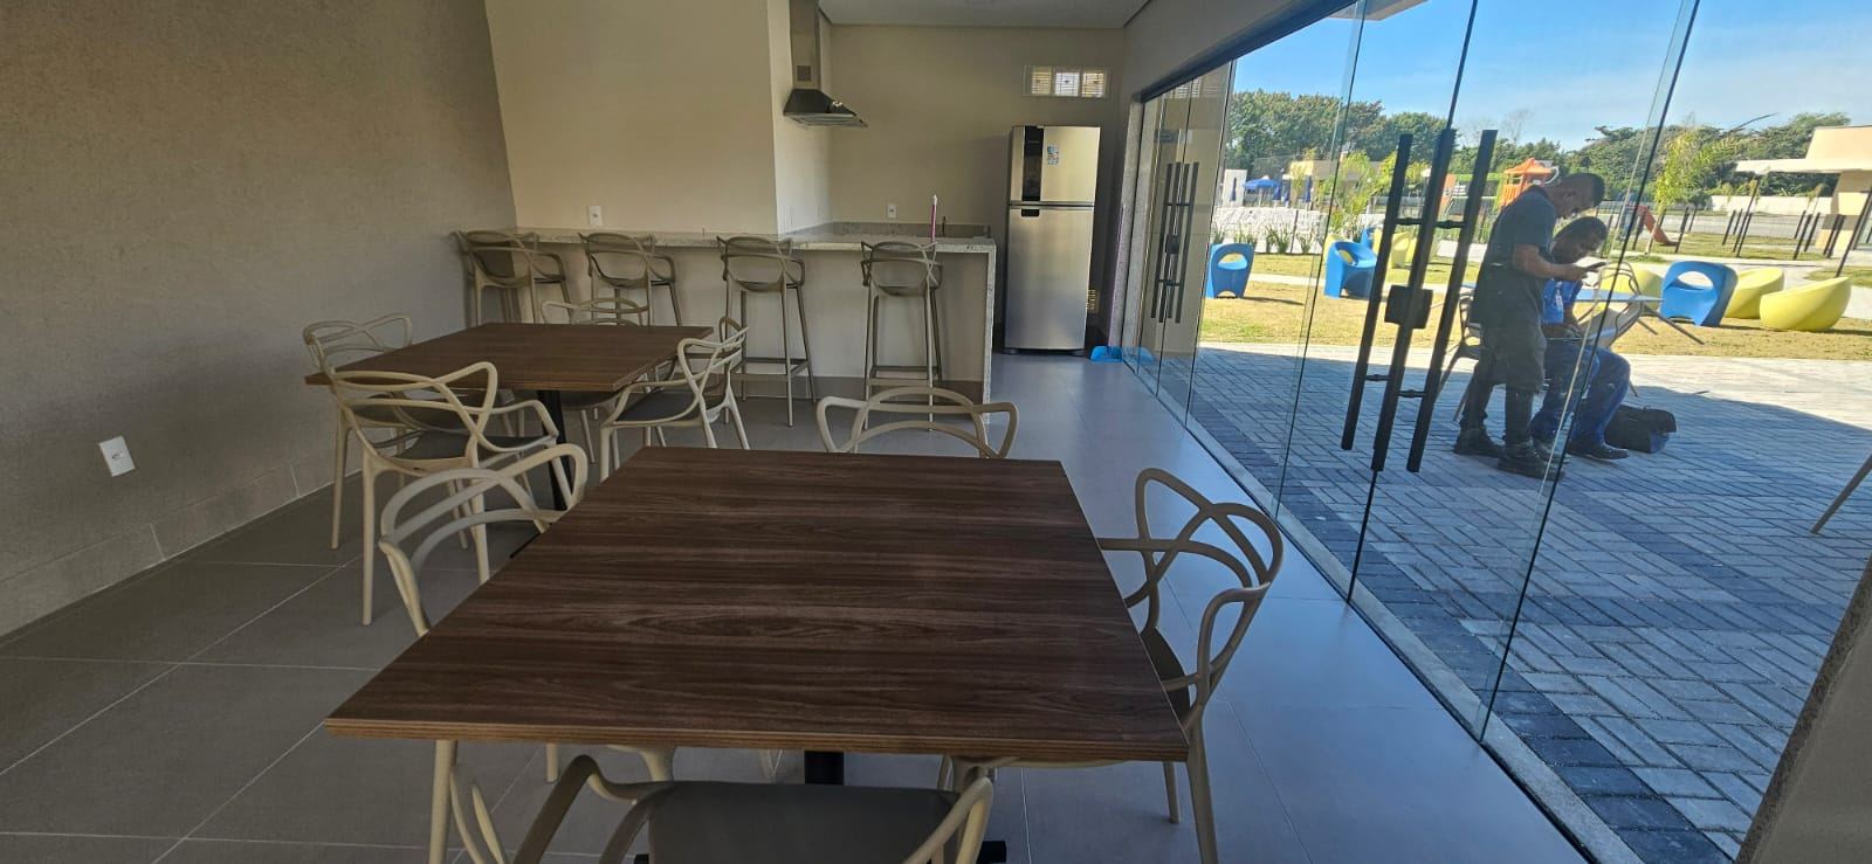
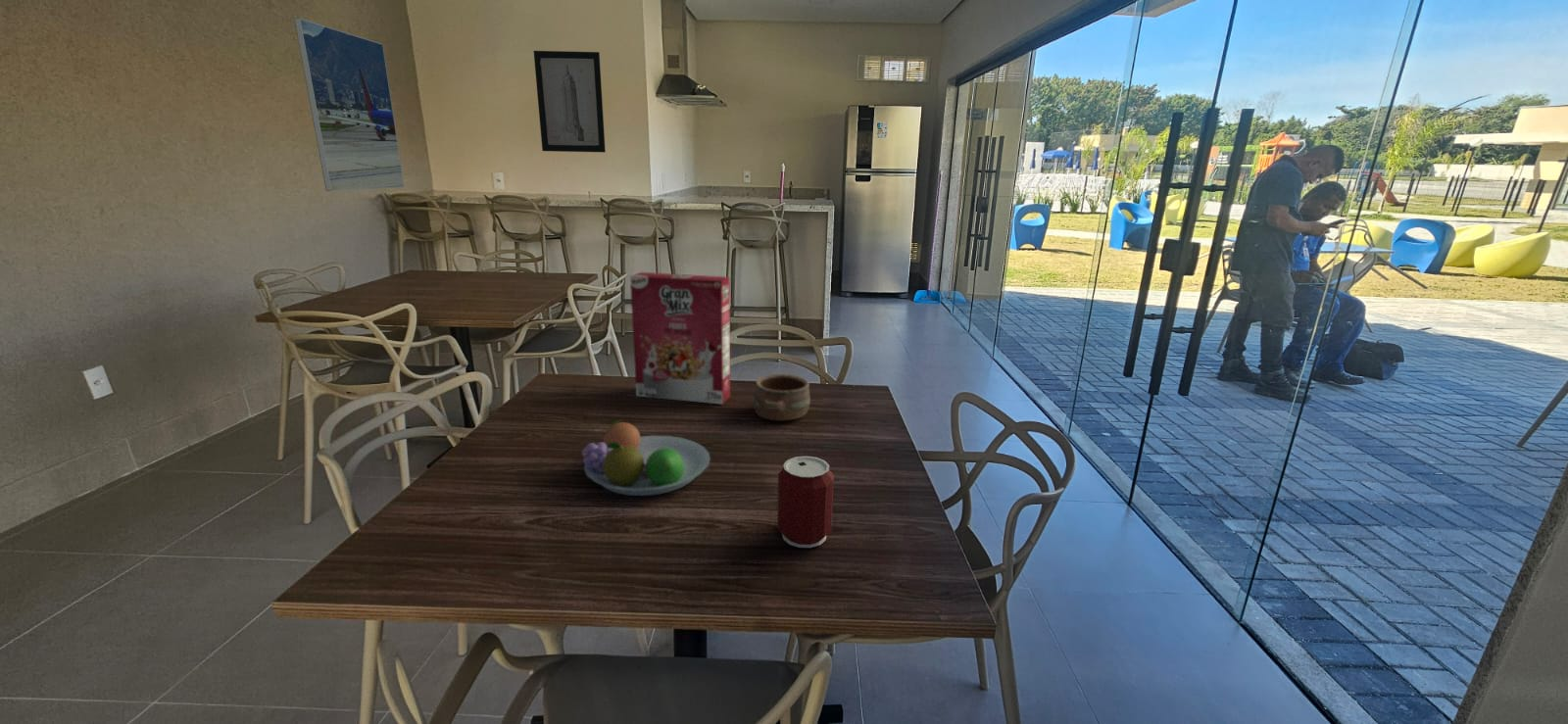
+ wall art [533,50,607,153]
+ fruit bowl [580,419,711,497]
+ pottery [753,373,811,421]
+ can [776,456,835,549]
+ cereal box [629,271,731,406]
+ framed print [293,18,406,192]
